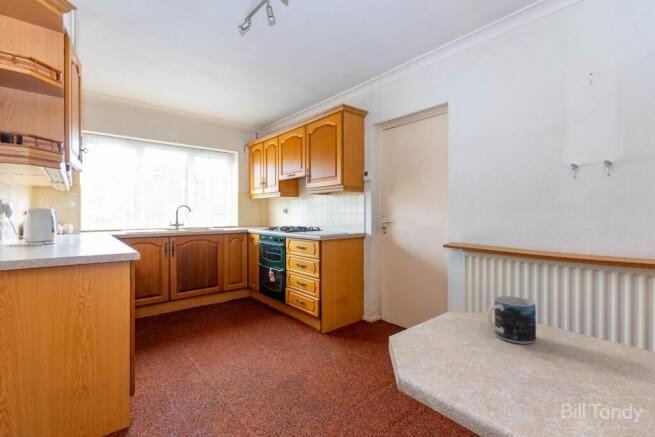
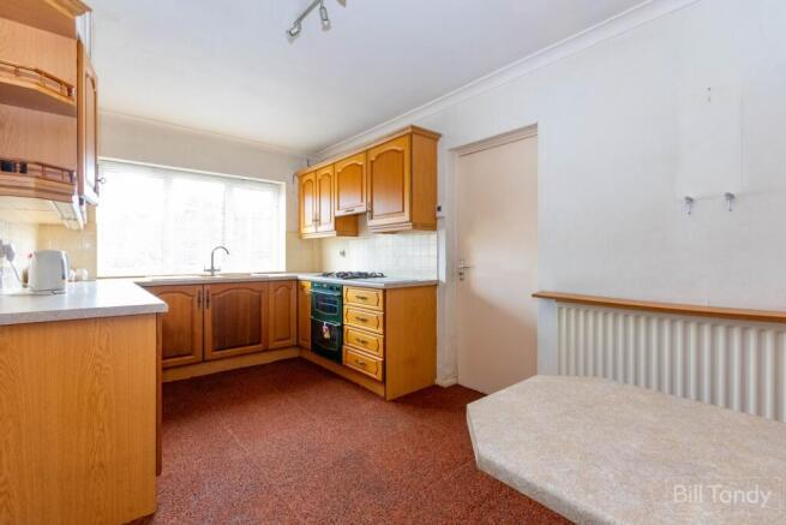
- mug [486,295,537,345]
